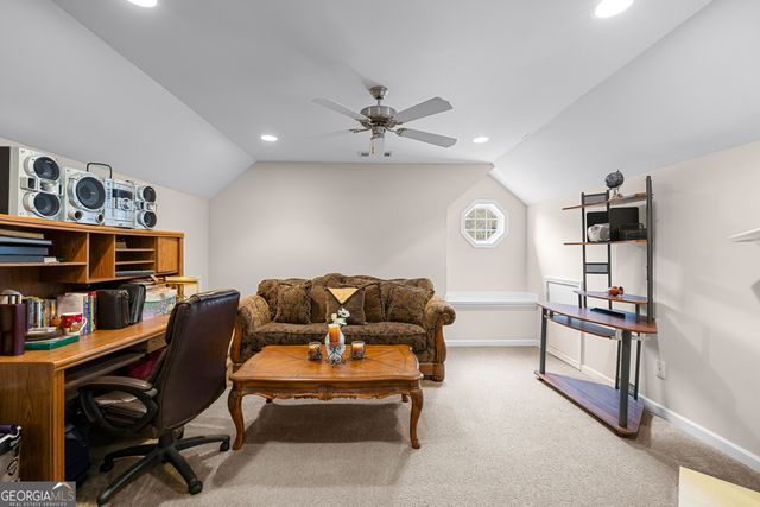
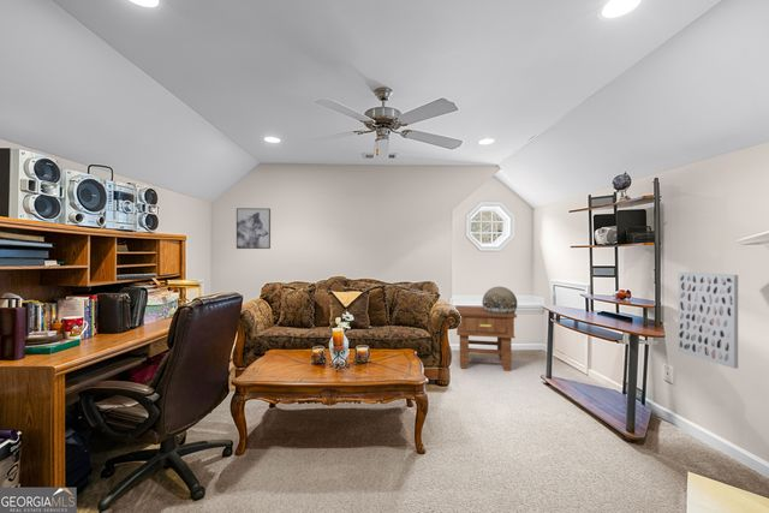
+ decorative sphere [482,286,518,314]
+ side table [454,305,518,372]
+ wall art [236,207,272,250]
+ wall art [676,272,739,370]
